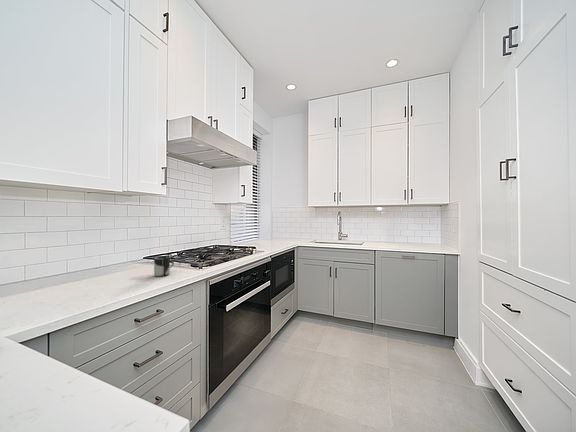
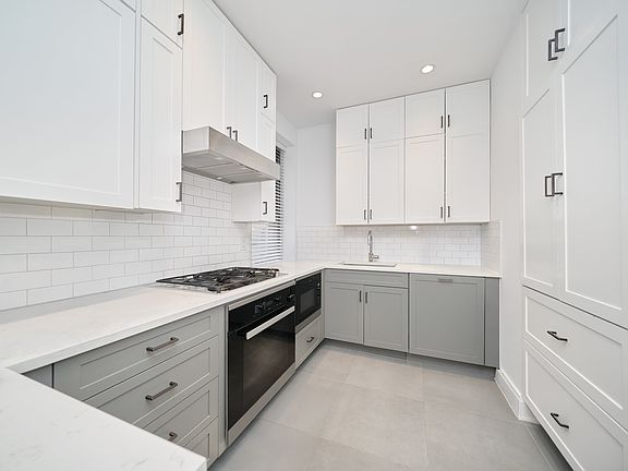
- cup [153,256,175,277]
